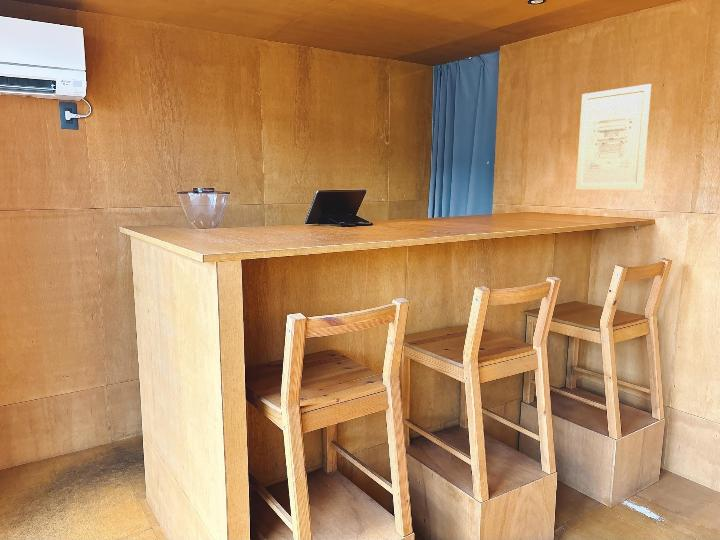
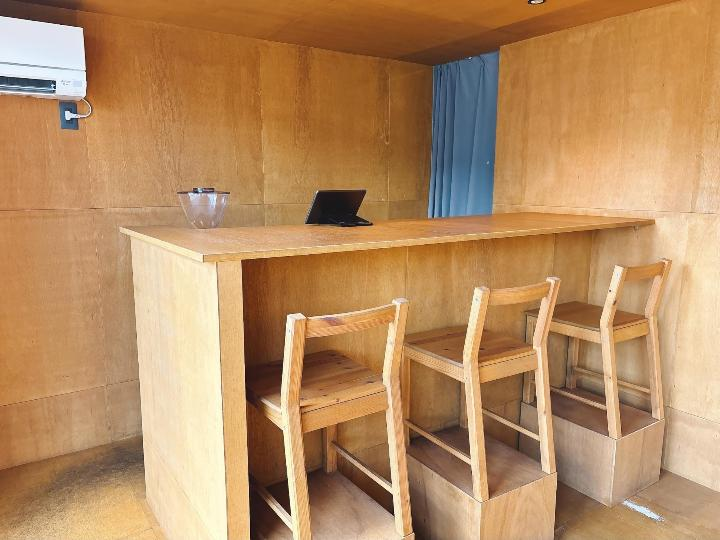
- wall art [575,83,652,190]
